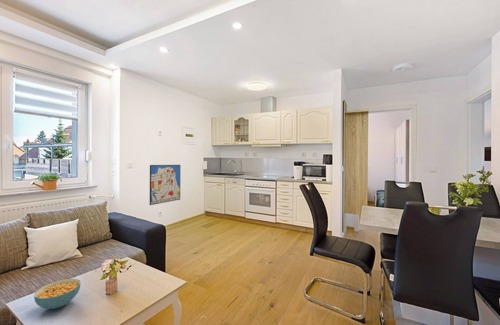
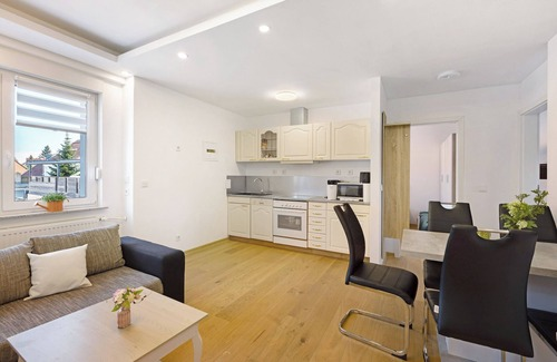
- cereal bowl [33,278,82,310]
- wall art [149,164,181,206]
